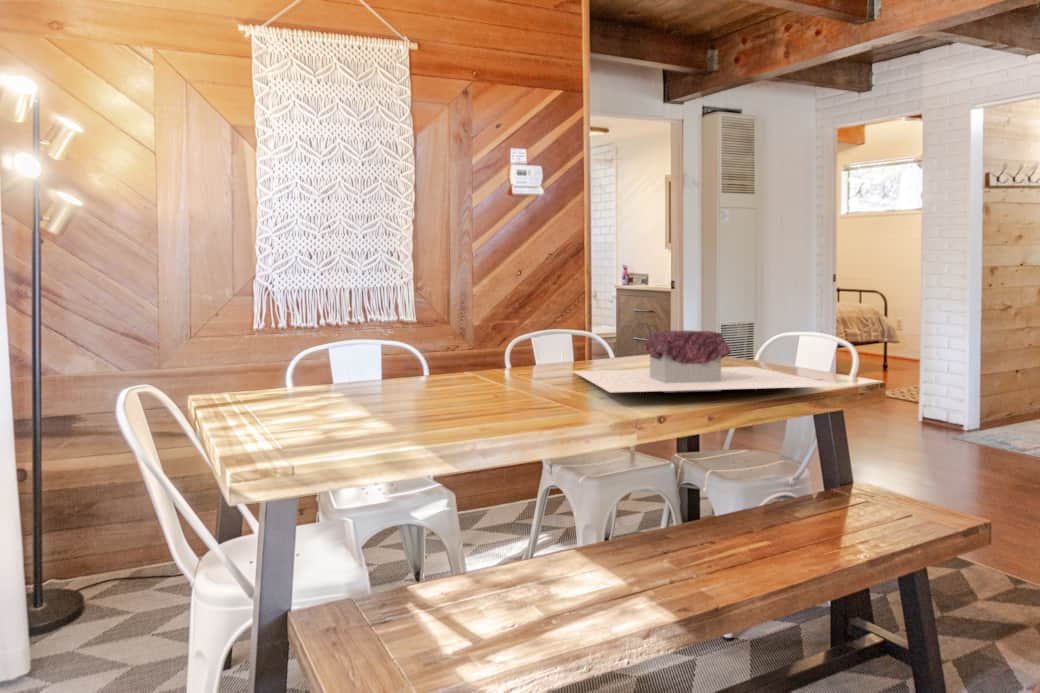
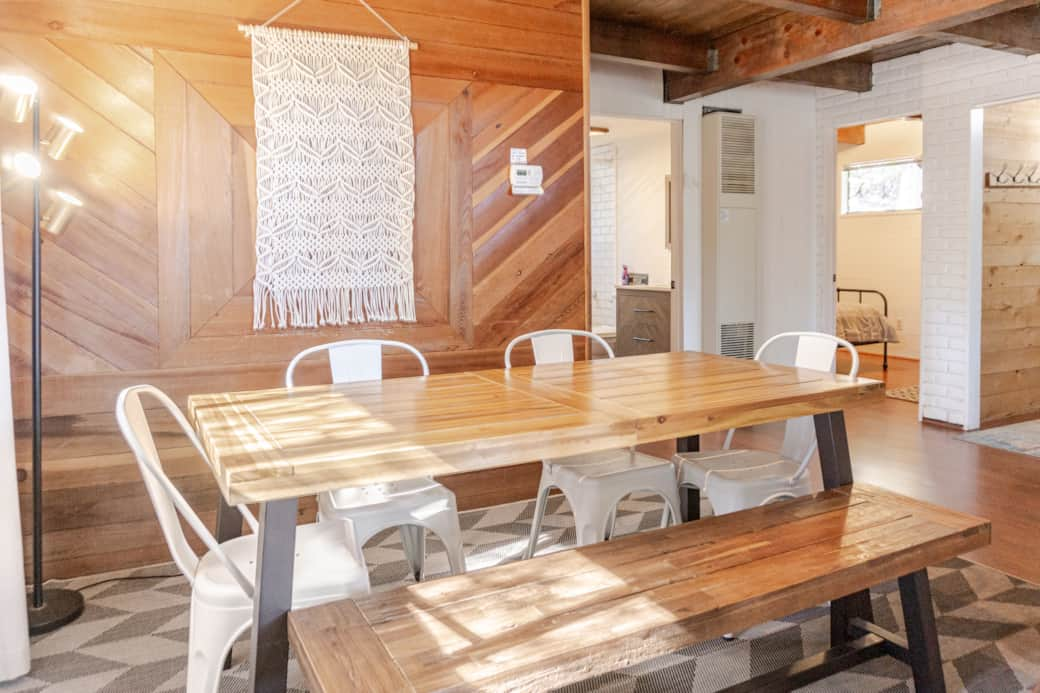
- plant [572,330,842,394]
